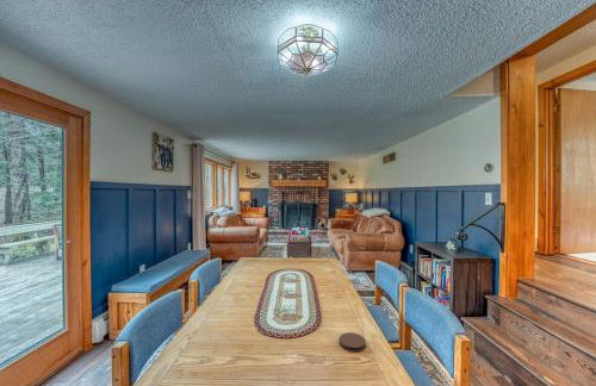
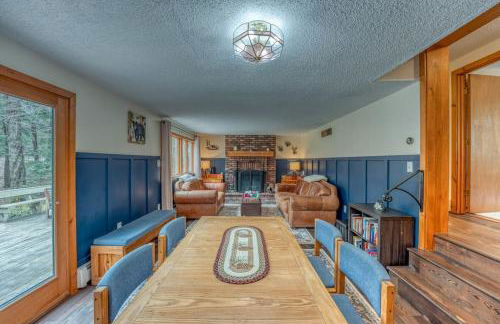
- coaster [339,331,367,353]
